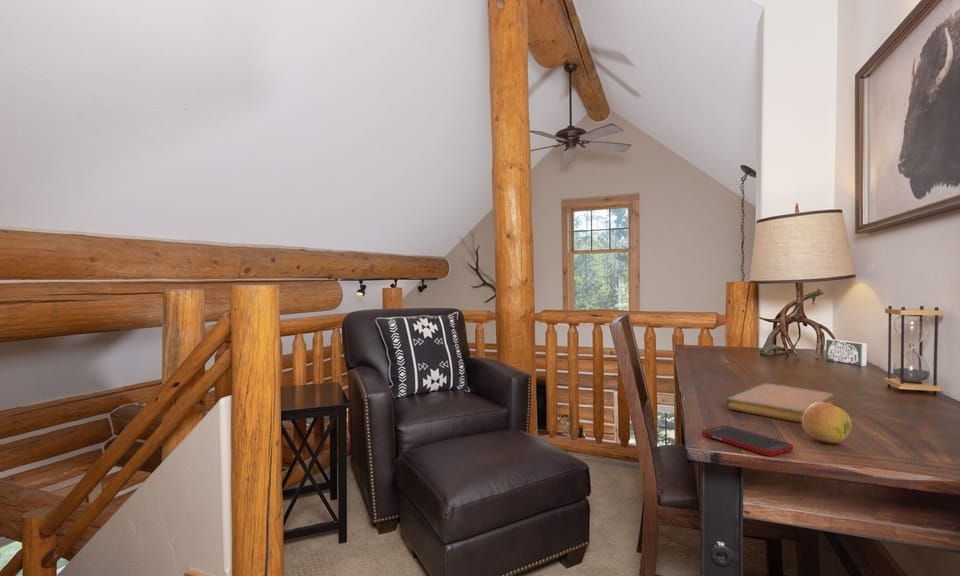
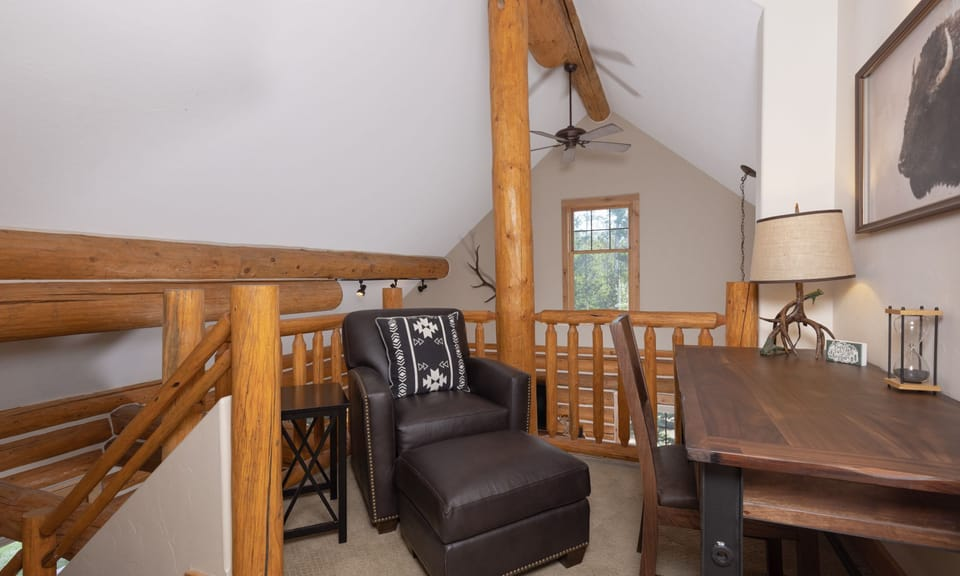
- cell phone [701,424,794,457]
- apple [801,402,853,444]
- notebook [725,383,836,424]
